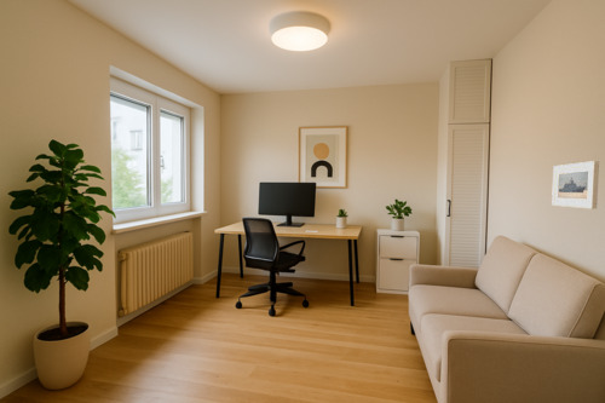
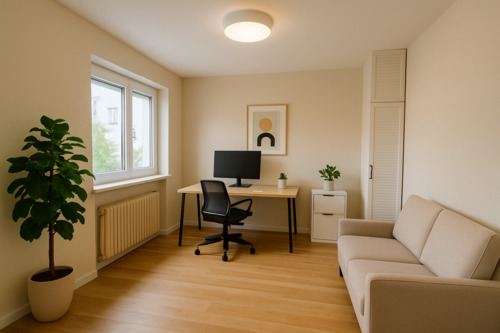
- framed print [551,160,600,209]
